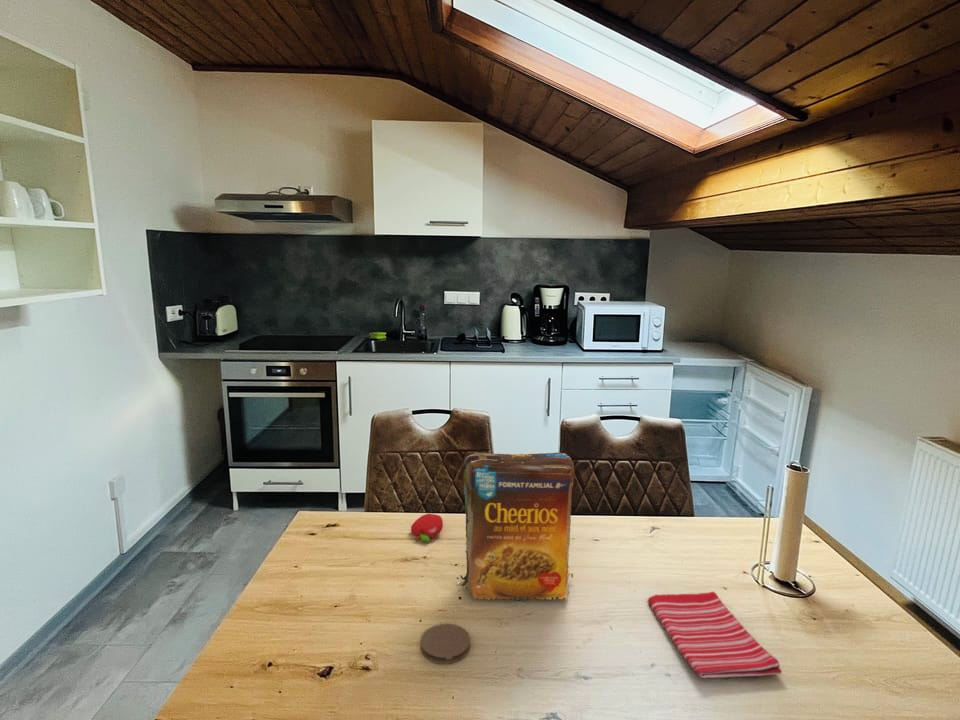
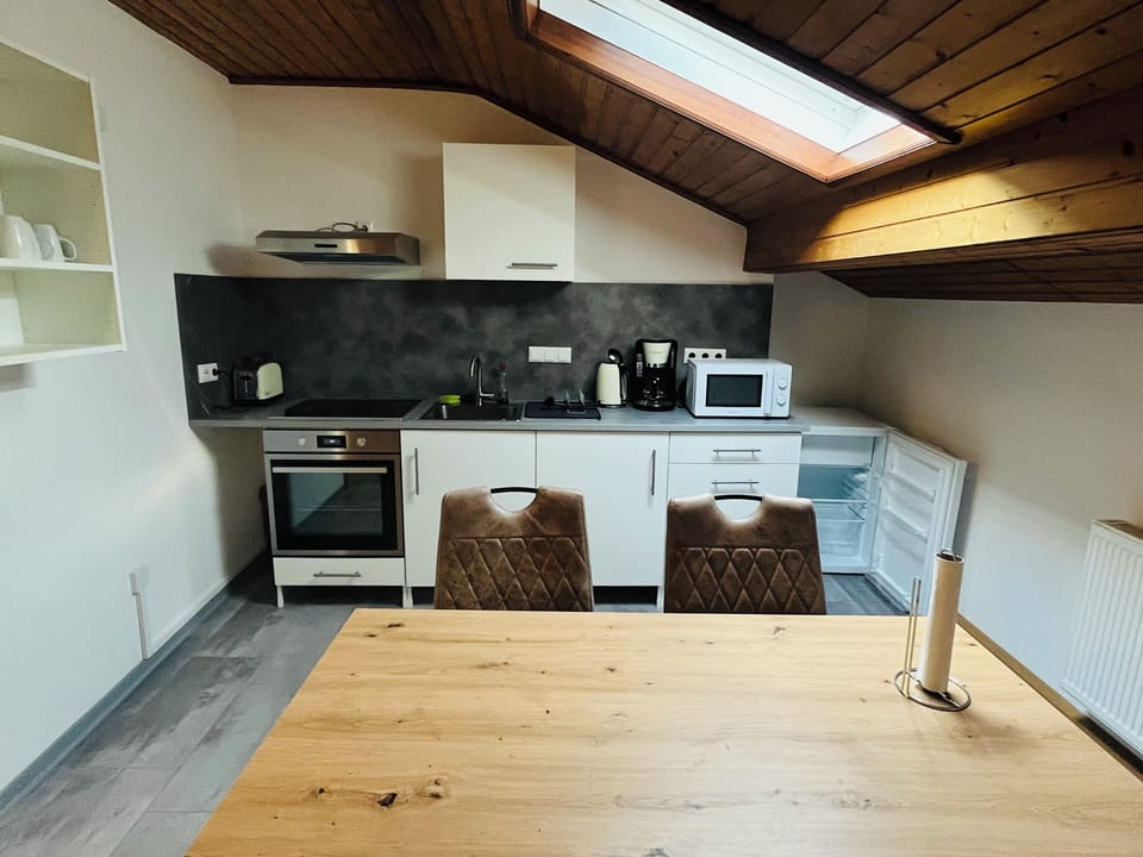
- fruit [410,513,444,543]
- cereal box [456,452,575,601]
- dish towel [647,590,783,679]
- coaster [419,623,471,665]
